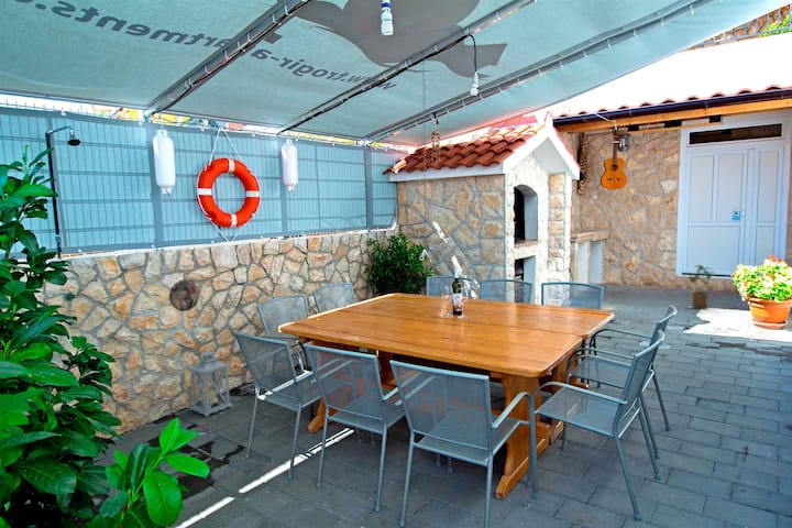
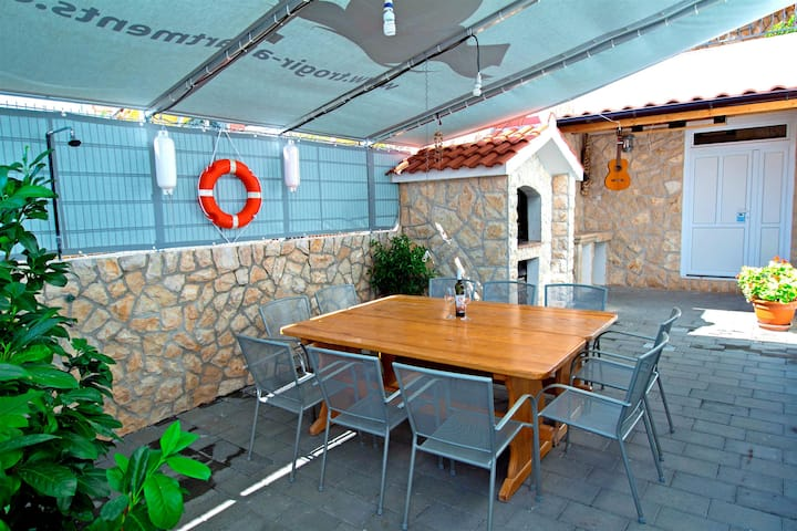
- lantern [187,351,234,418]
- house plant [682,264,716,309]
- decorative plate [168,278,200,312]
